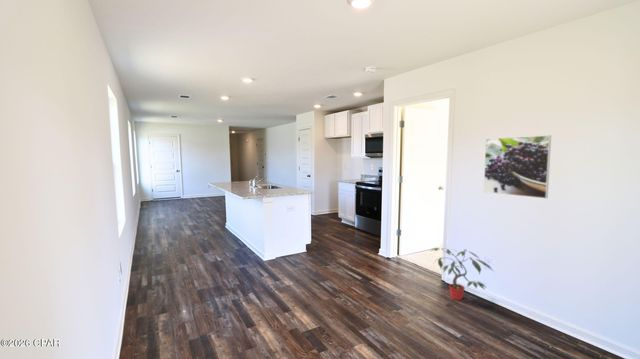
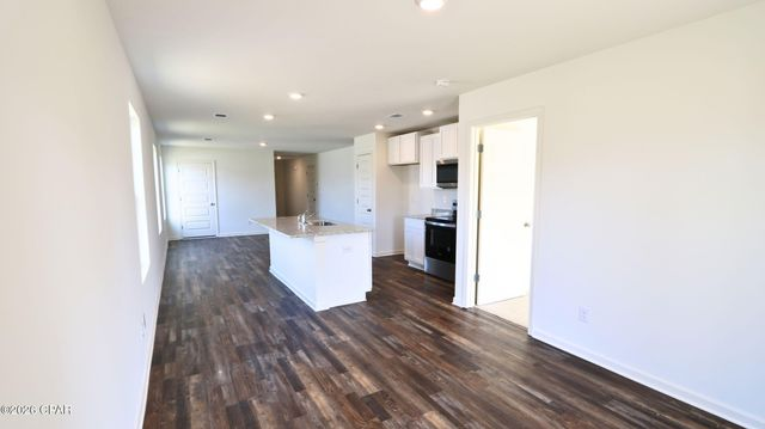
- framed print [483,134,552,199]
- potted plant [429,247,493,301]
